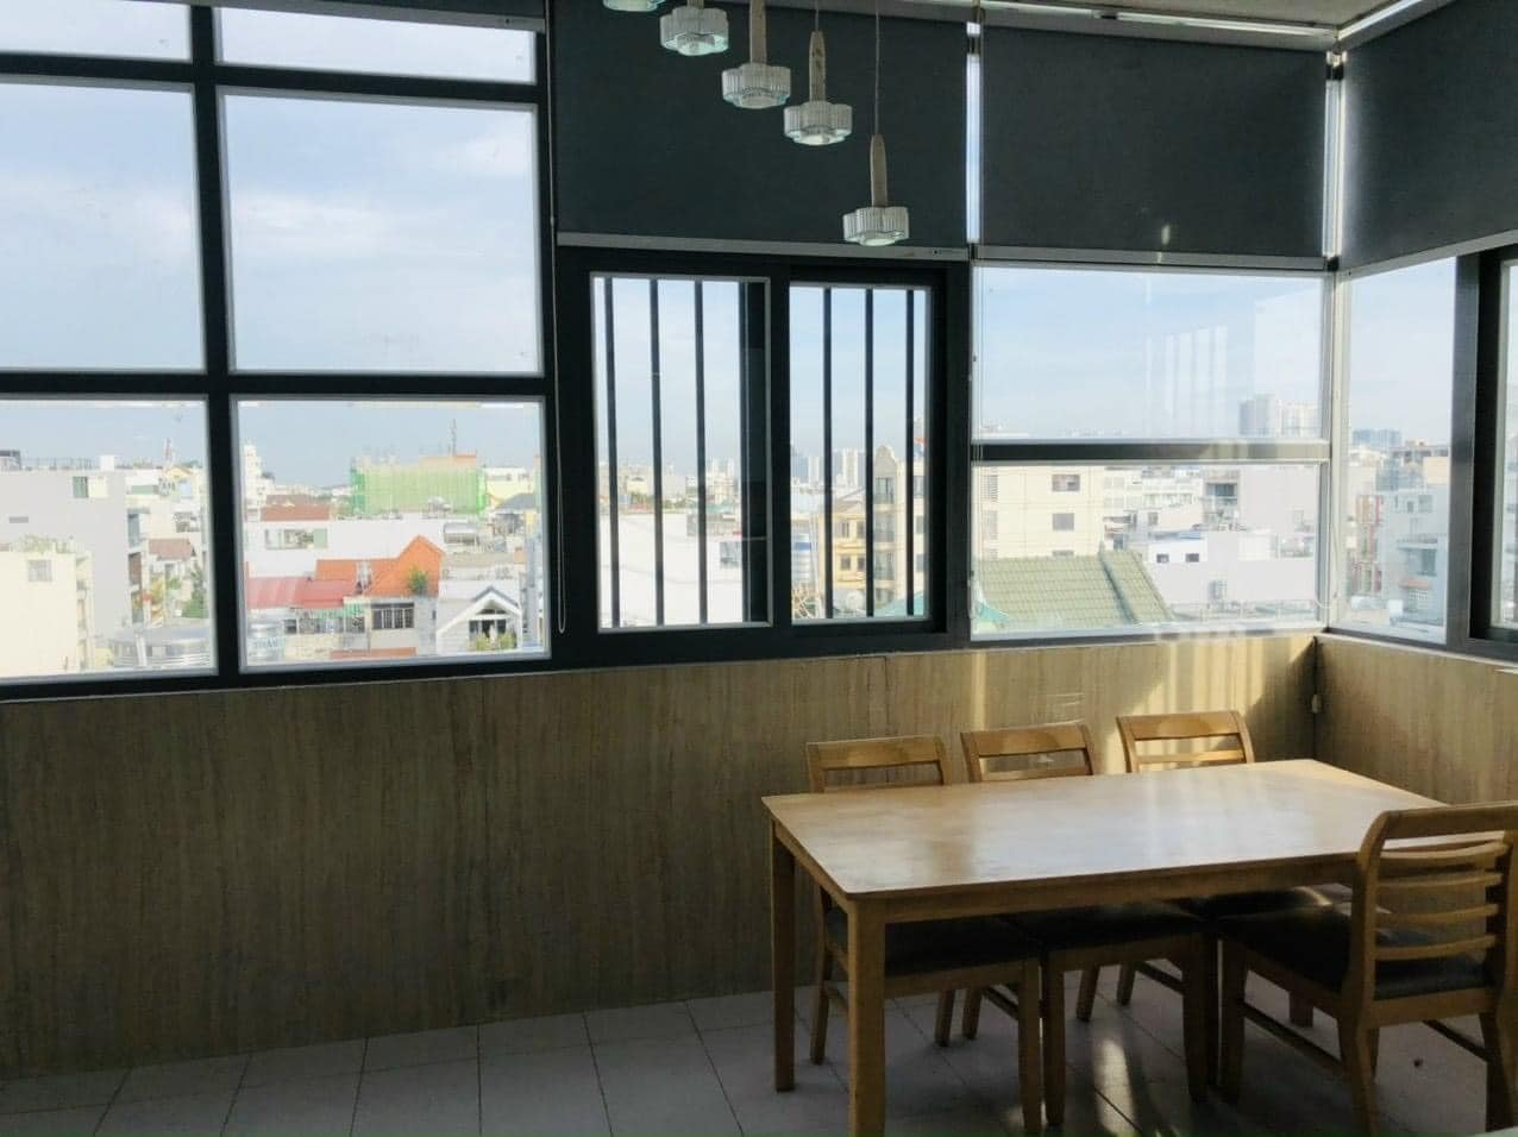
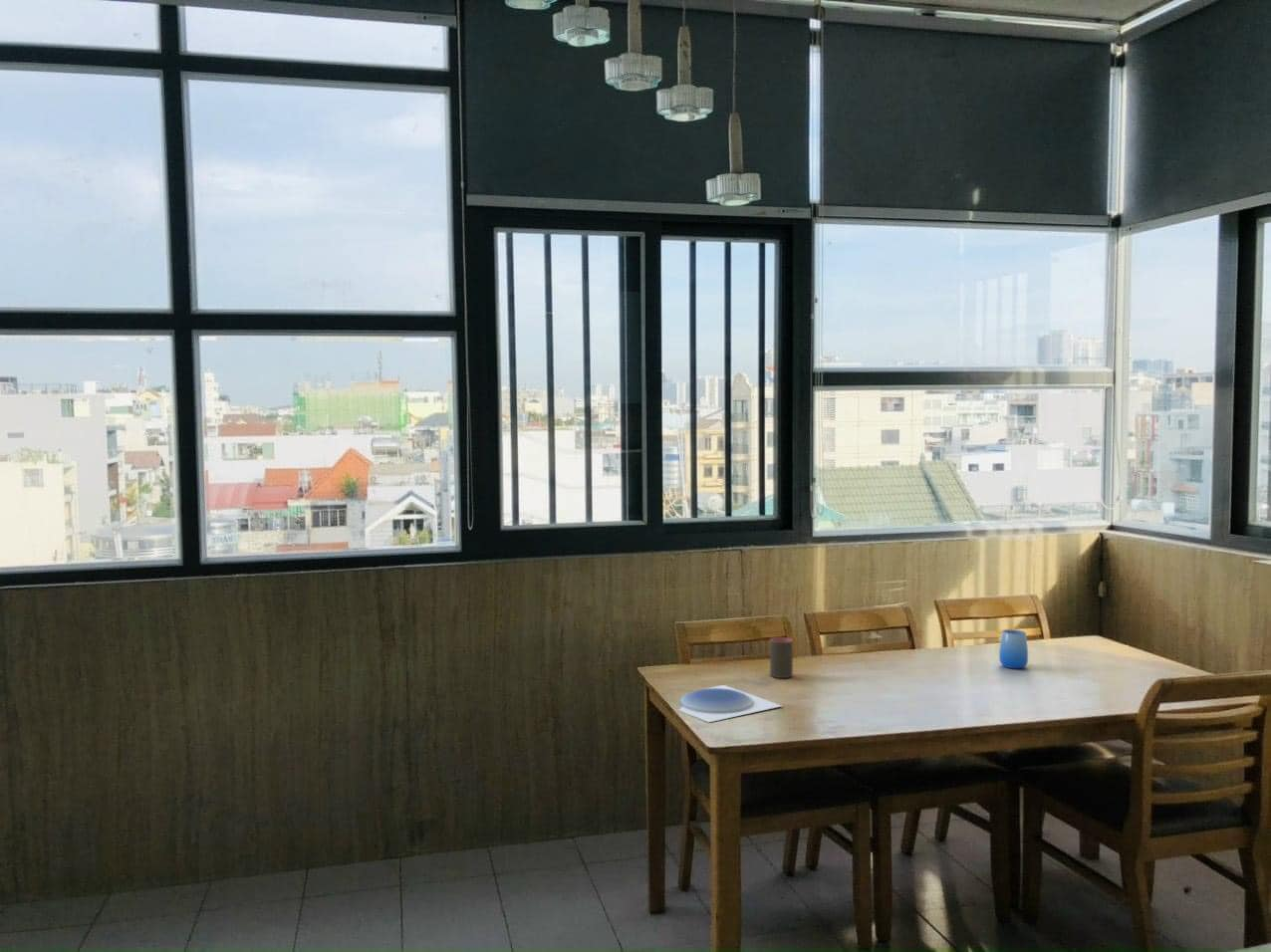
+ plate [677,684,783,723]
+ cup [769,636,794,679]
+ cup [998,628,1029,669]
